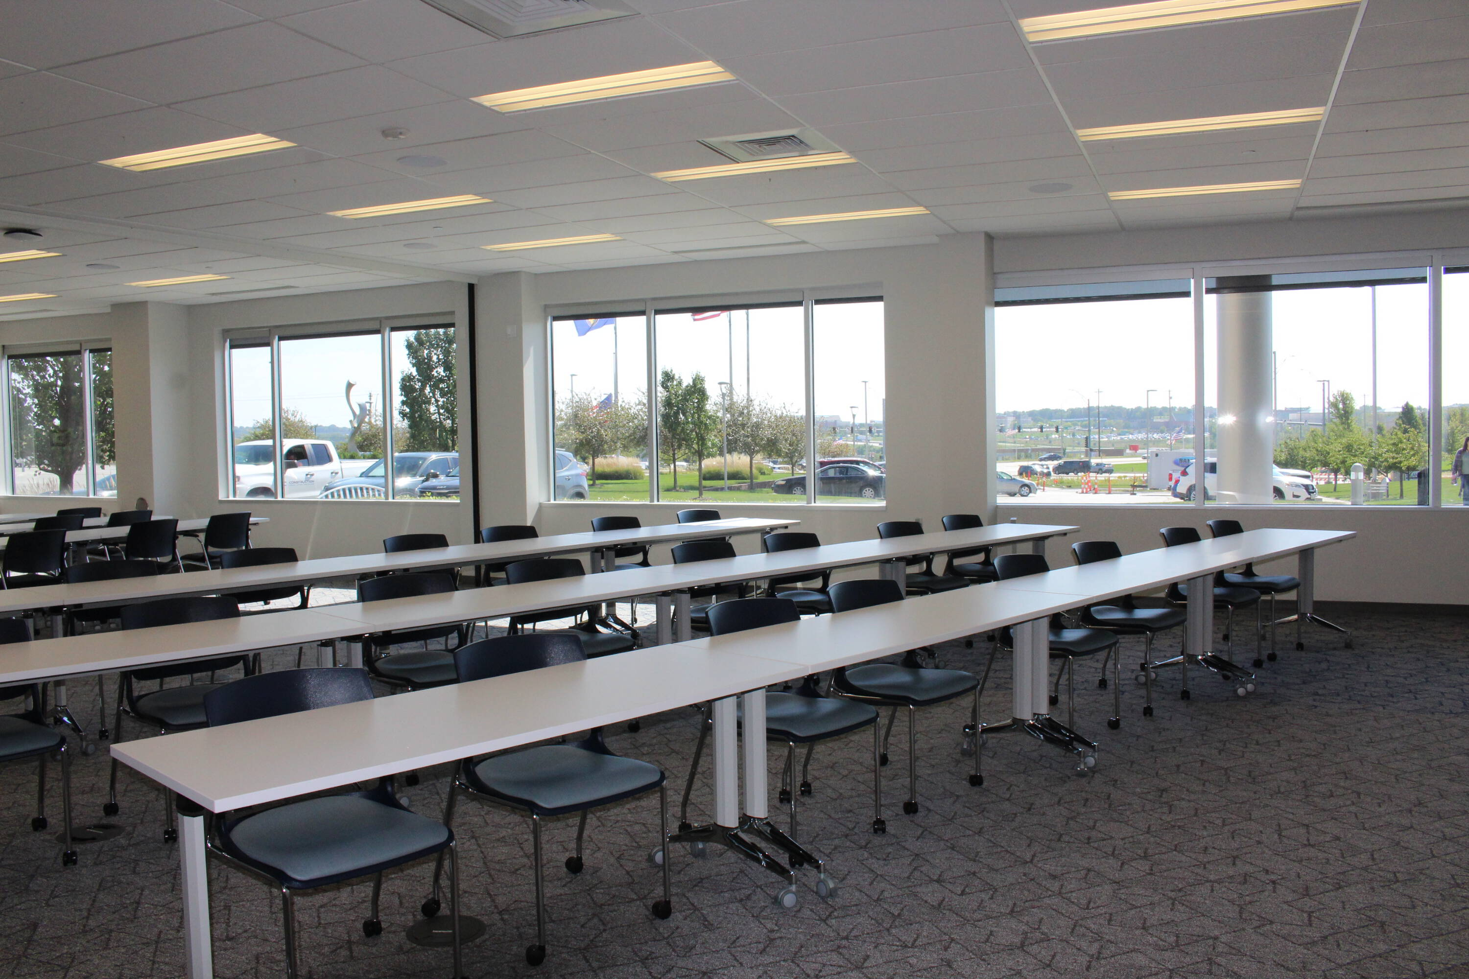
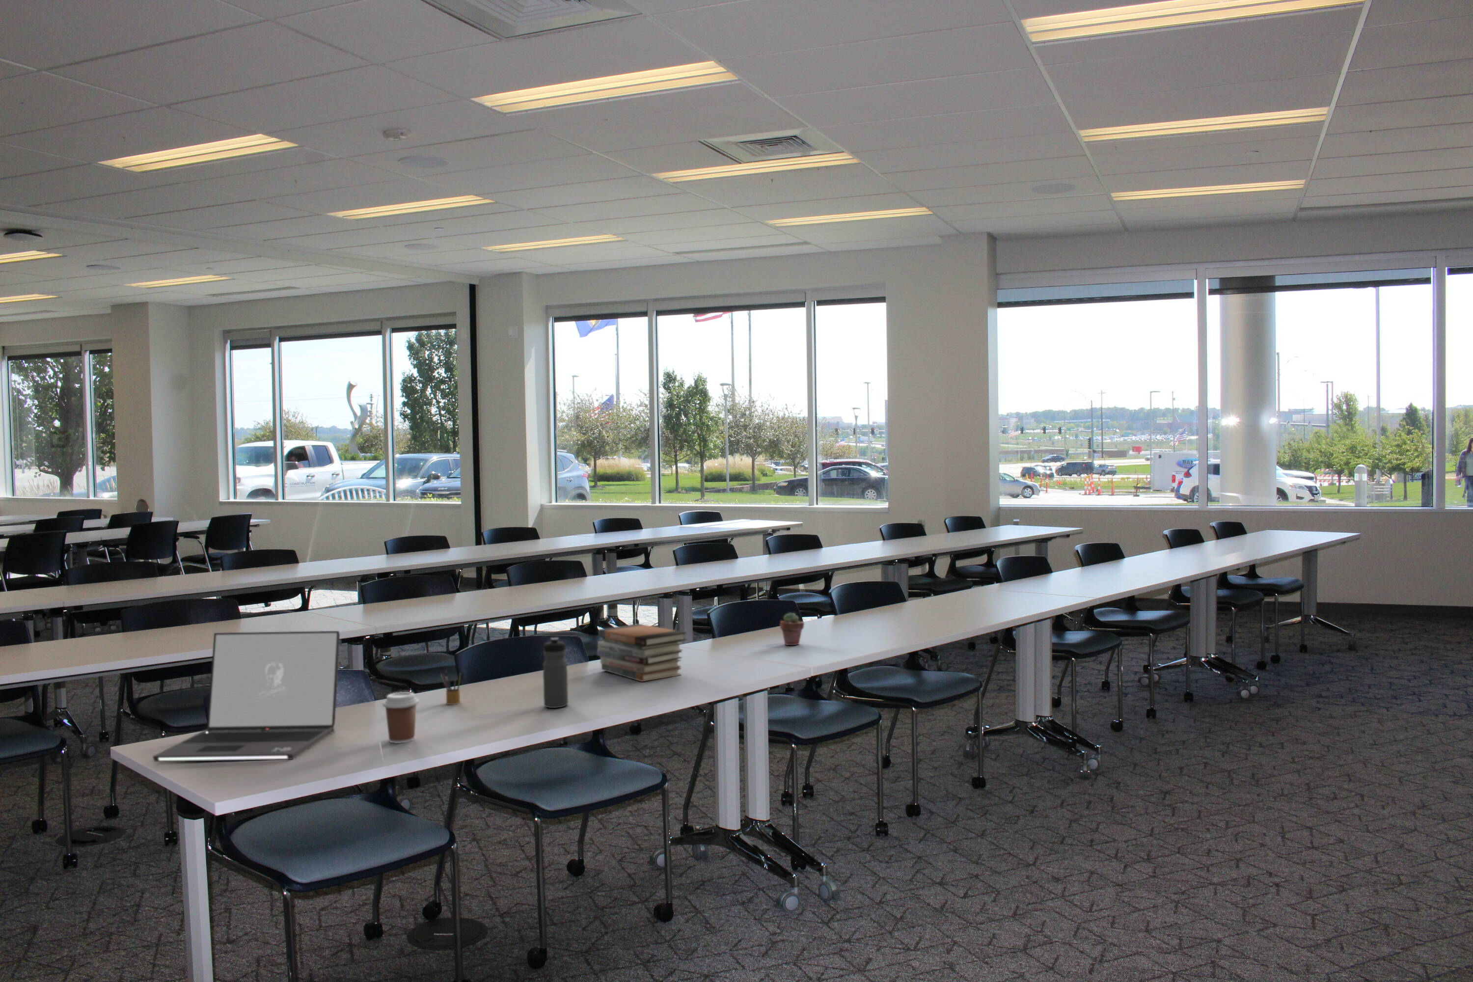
+ potted succulent [779,612,804,646]
+ coffee cup [382,692,420,744]
+ water bottle [543,638,569,708]
+ laptop [152,630,340,762]
+ pencil box [439,670,466,705]
+ book stack [597,624,687,683]
